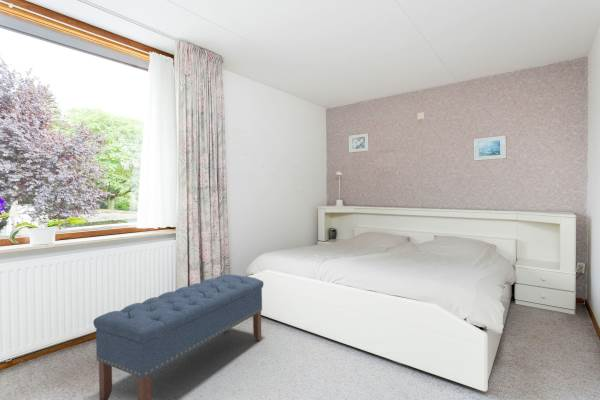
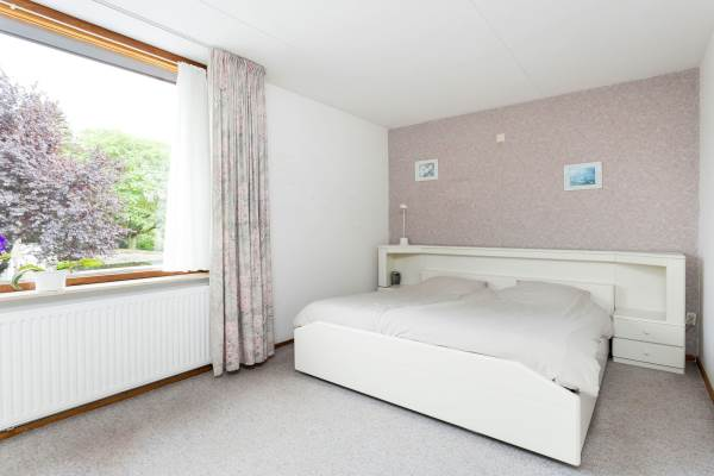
- bench [92,273,265,400]
